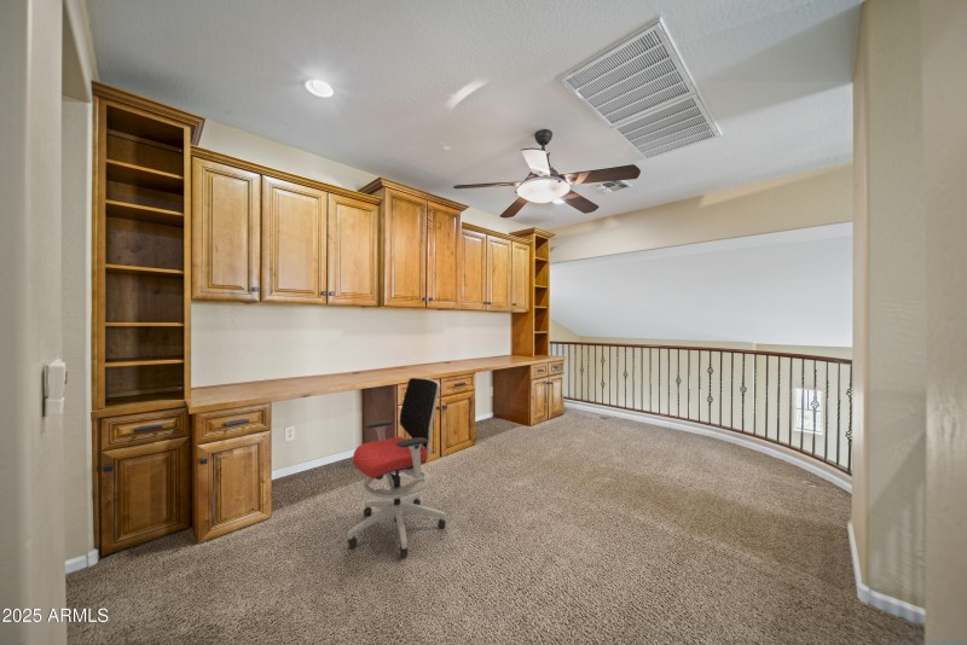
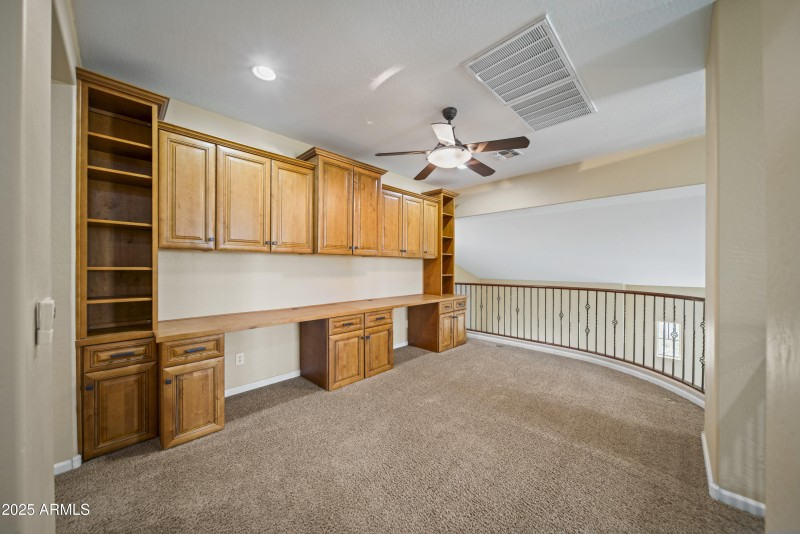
- office chair [346,377,447,558]
